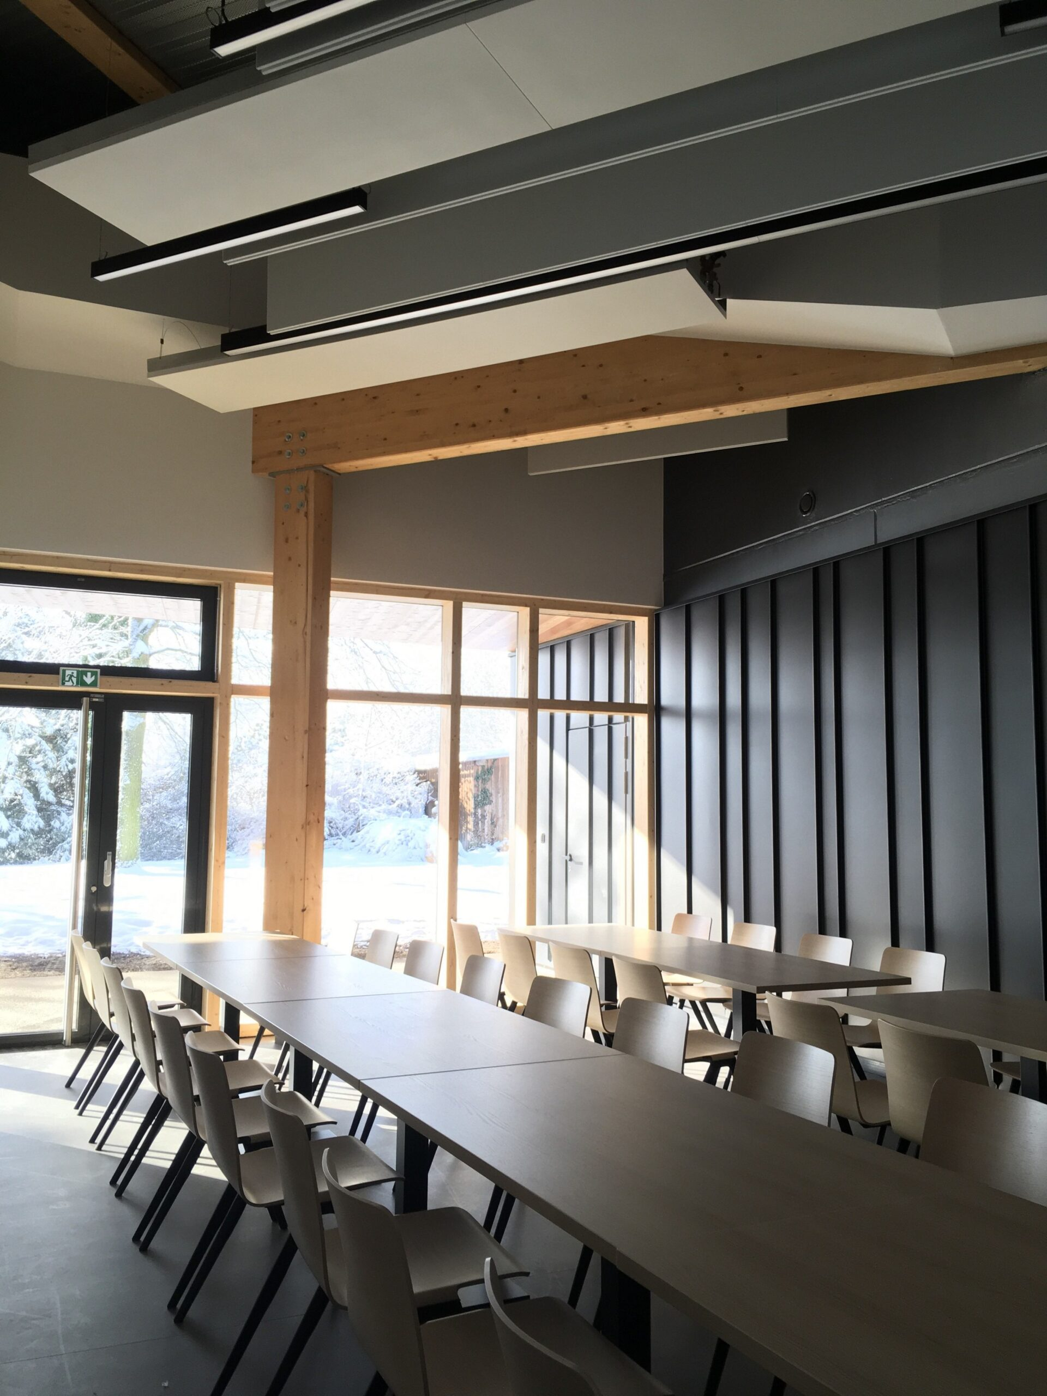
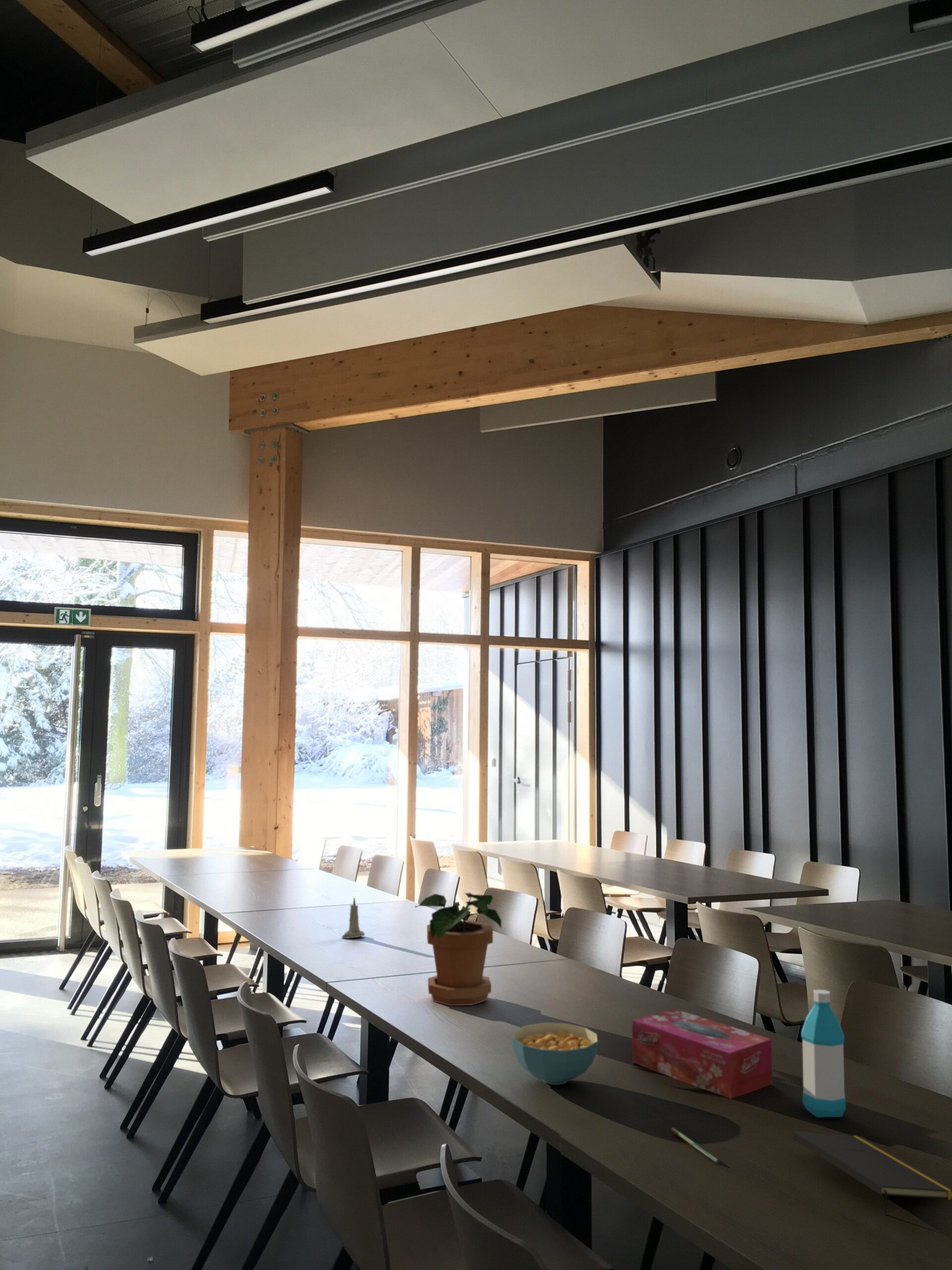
+ candle [341,896,365,939]
+ tissue box [632,1008,773,1099]
+ notepad [791,1131,952,1216]
+ cereal bowl [512,1022,598,1085]
+ pen [671,1127,719,1164]
+ water bottle [801,989,846,1118]
+ potted plant [415,892,502,1006]
